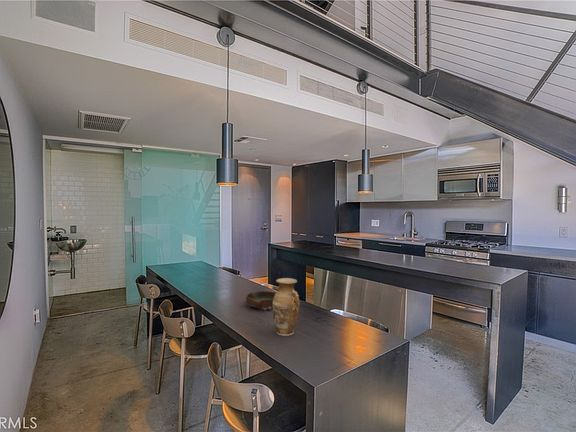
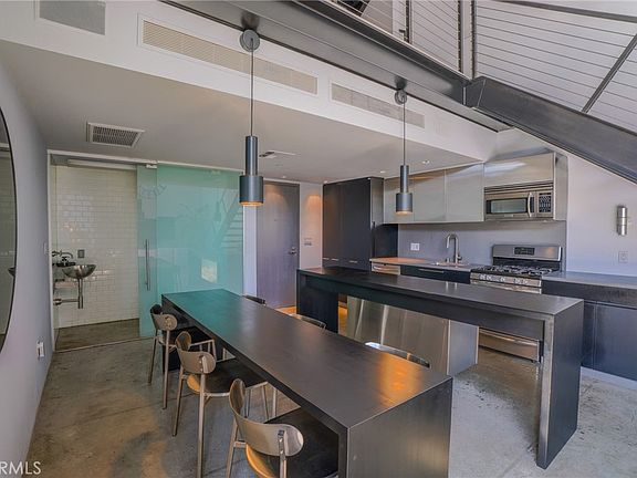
- vase [272,277,301,337]
- bowl [245,290,277,311]
